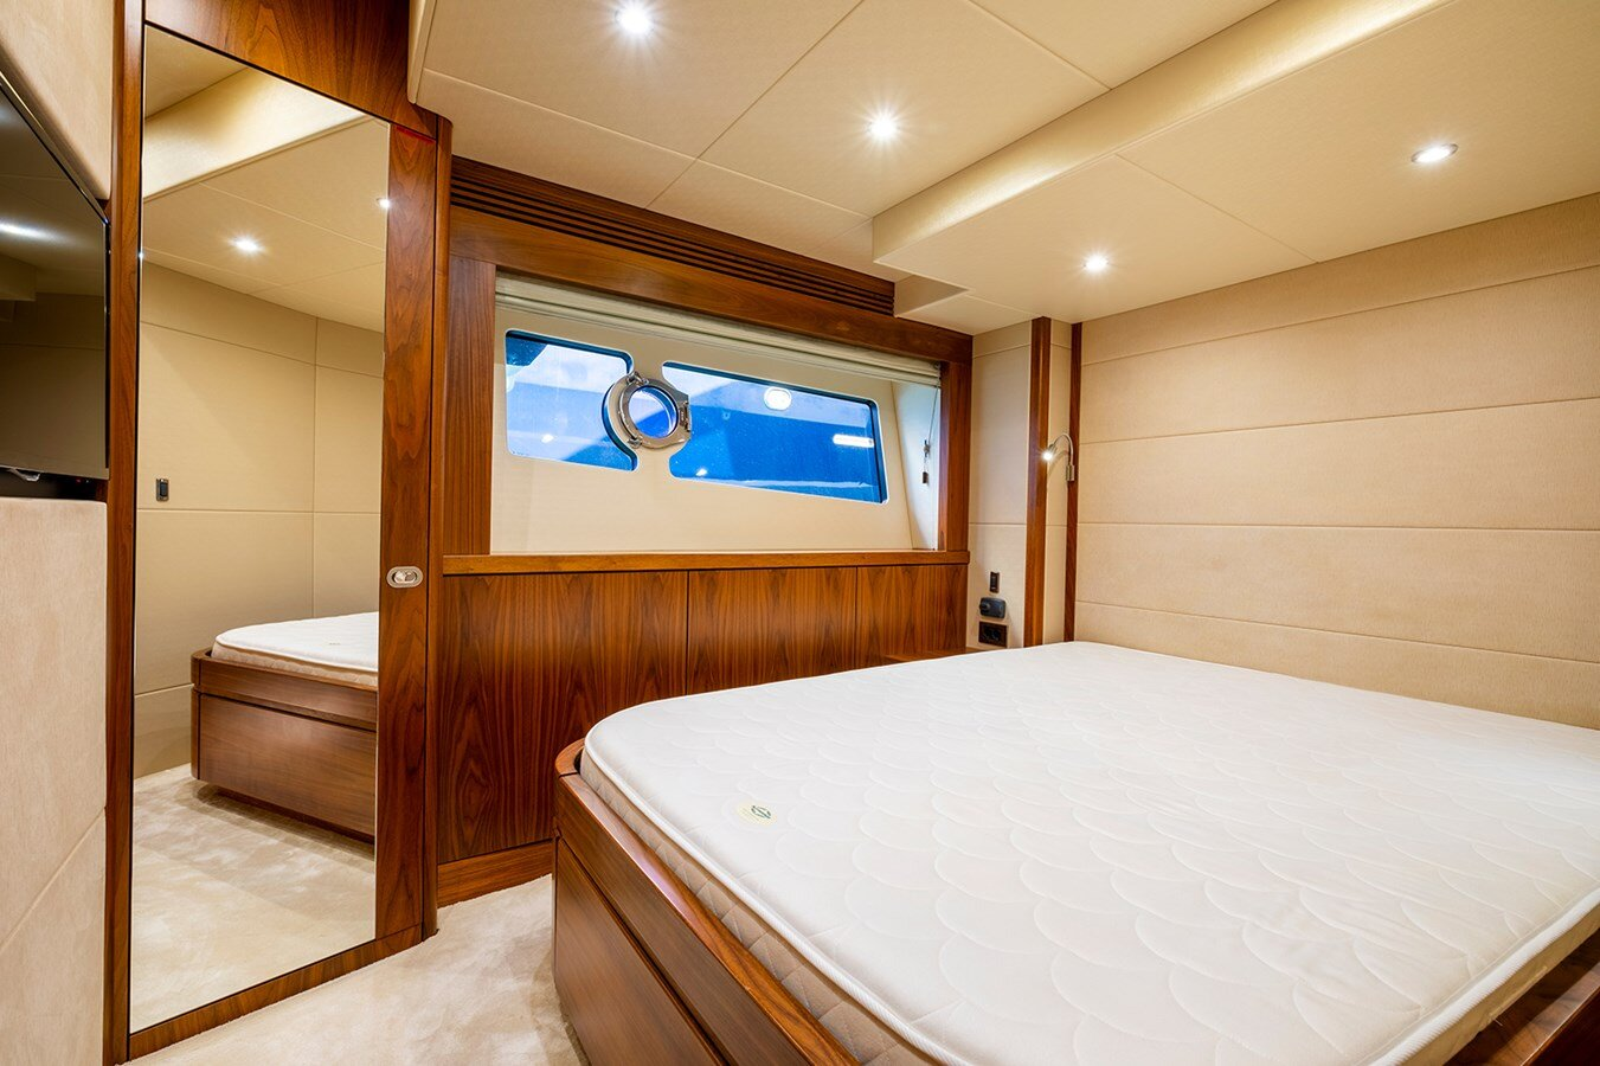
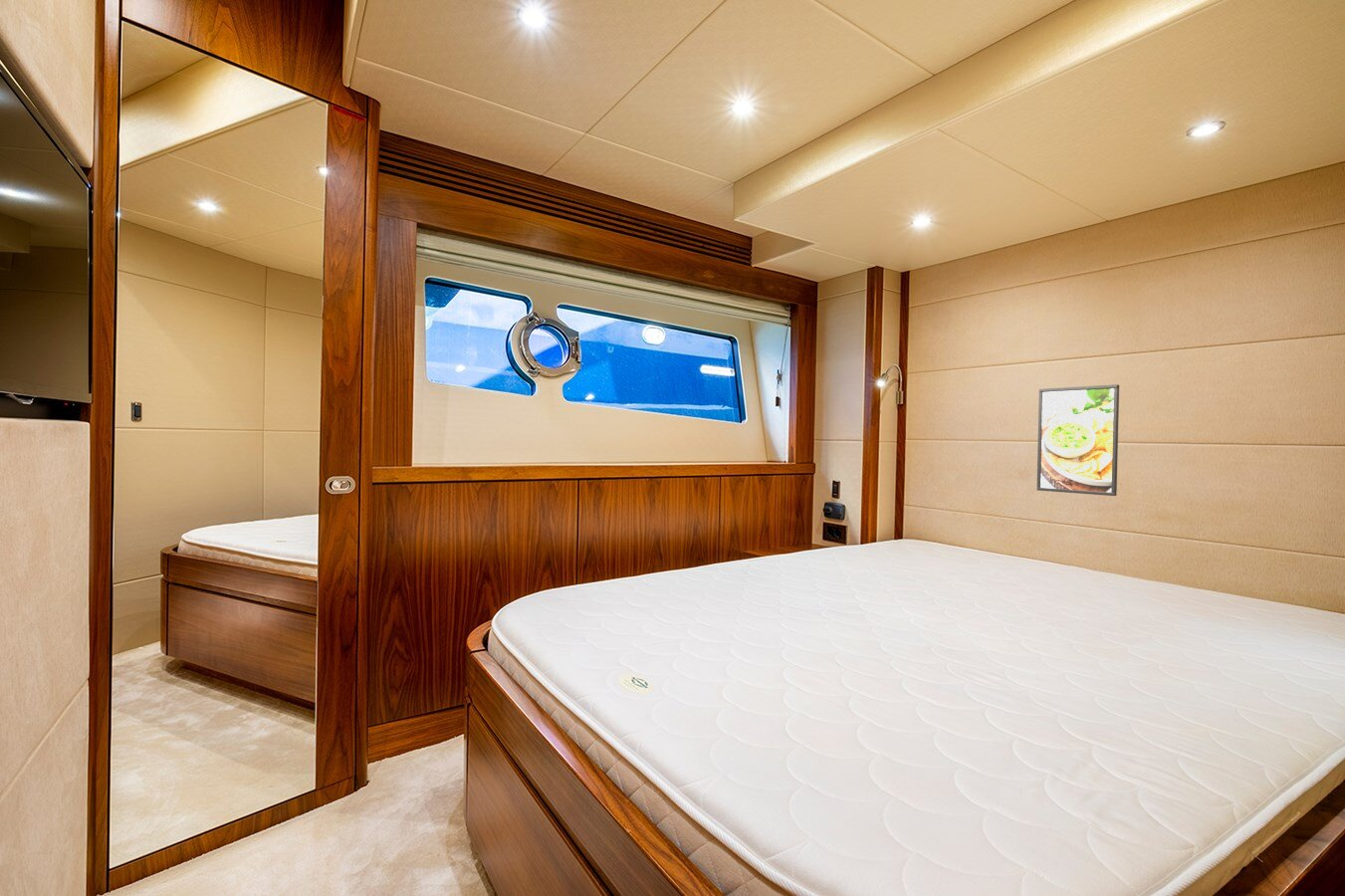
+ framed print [1035,383,1120,497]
